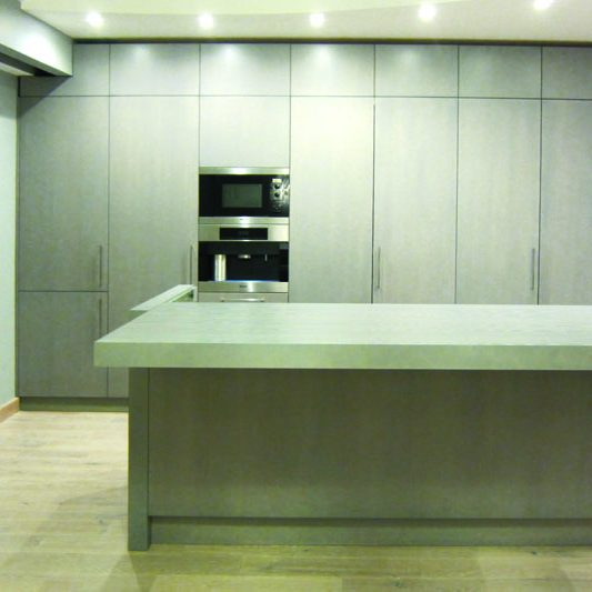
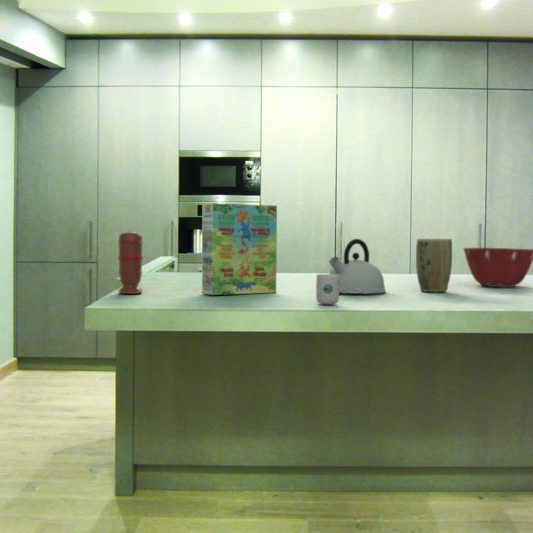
+ plant pot [415,238,453,293]
+ spice grinder [117,231,144,295]
+ mug [315,267,340,305]
+ mixing bowl [462,247,533,288]
+ kettle [328,238,387,294]
+ cereal box [201,202,278,296]
